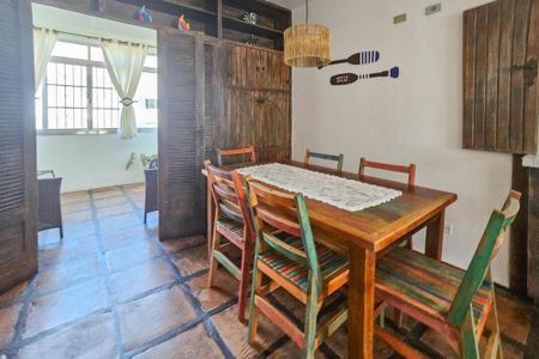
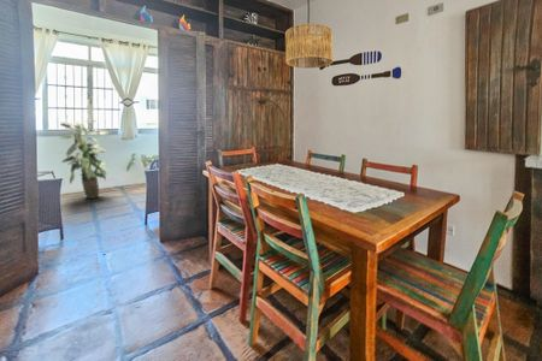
+ indoor plant [58,119,110,200]
